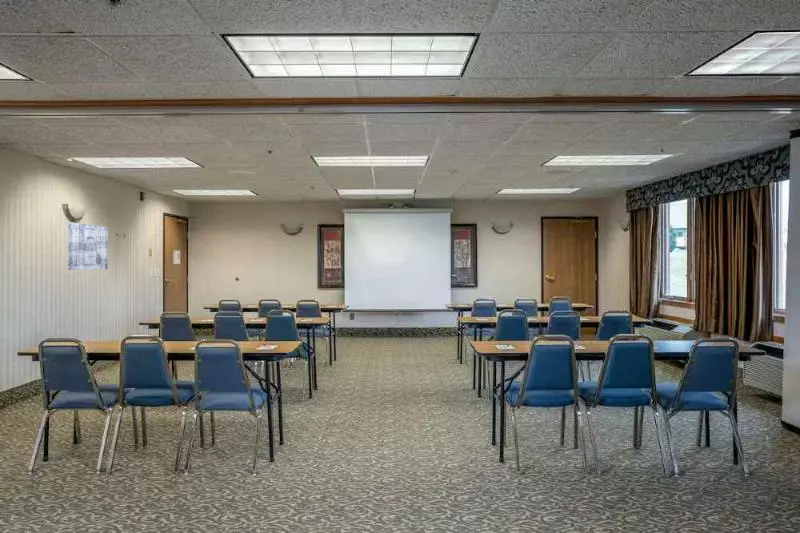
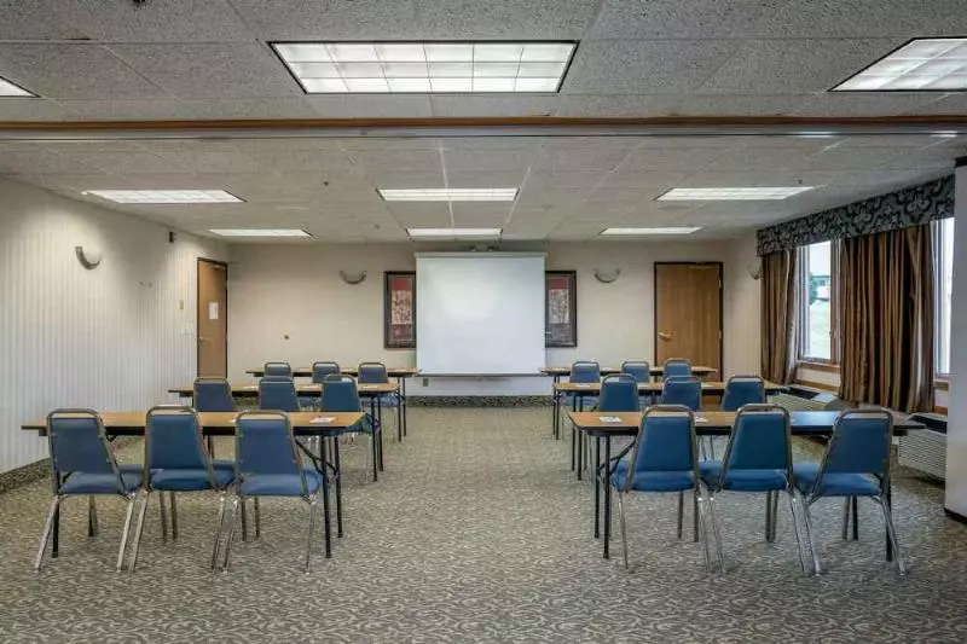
- wall art [67,222,109,271]
